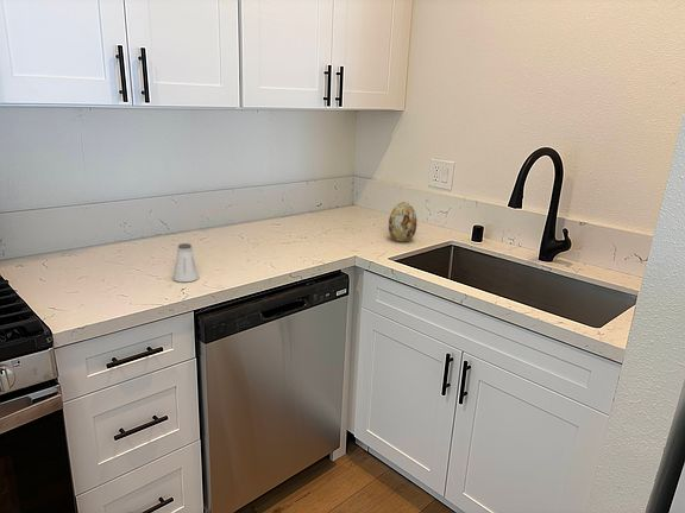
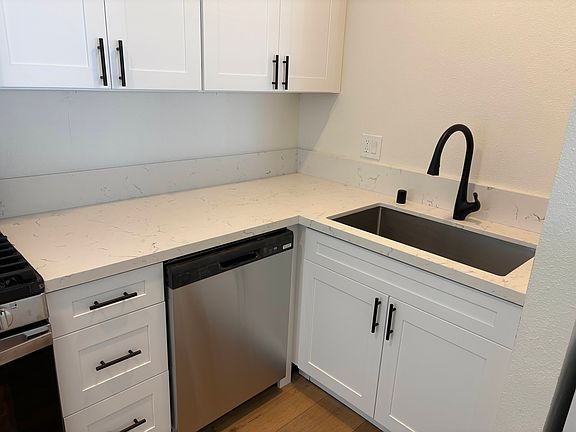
- saltshaker [172,242,200,283]
- decorative egg [388,201,419,243]
